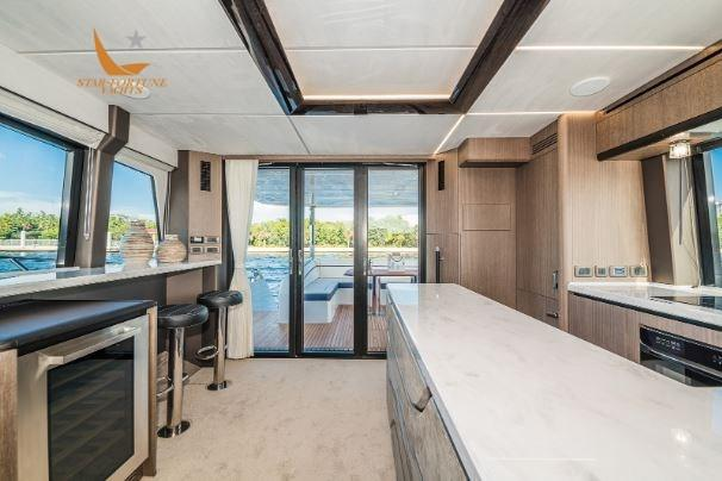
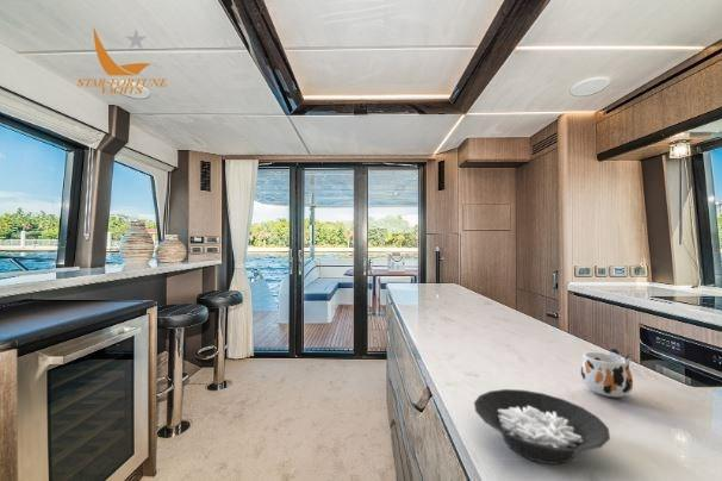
+ mug [580,348,634,399]
+ cereal bowl [473,388,611,466]
